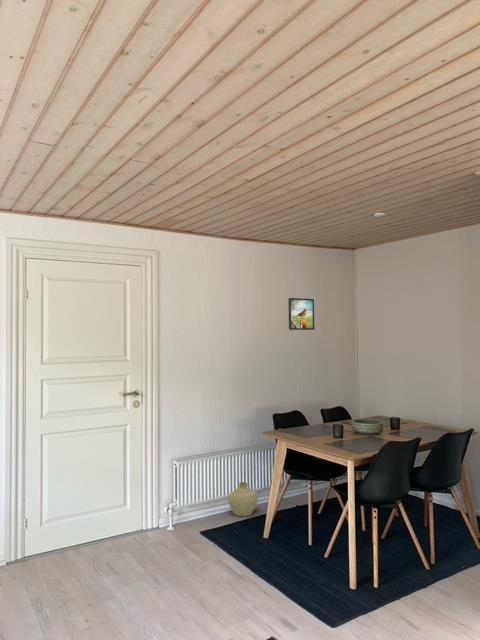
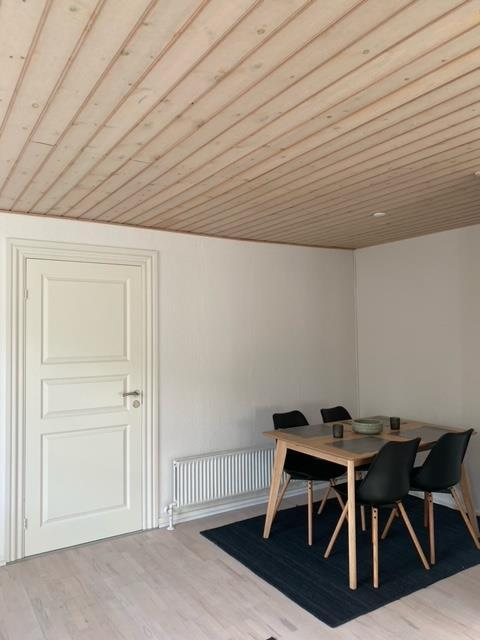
- ceramic jug [227,481,259,517]
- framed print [287,297,315,331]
